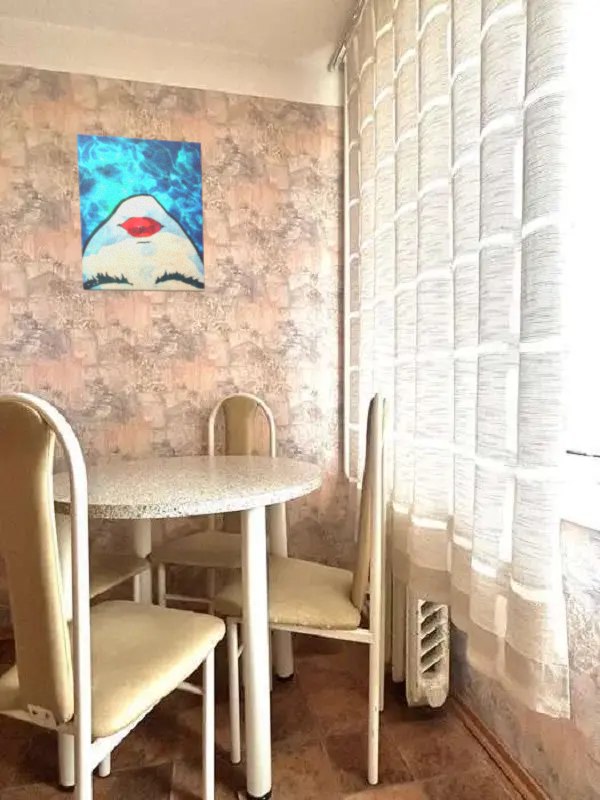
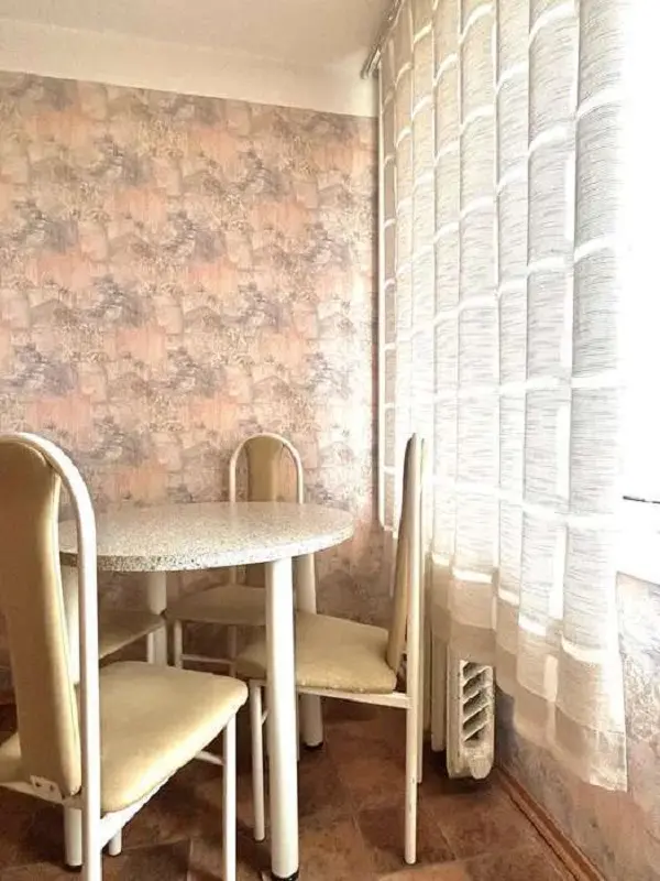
- wall art [76,133,206,293]
